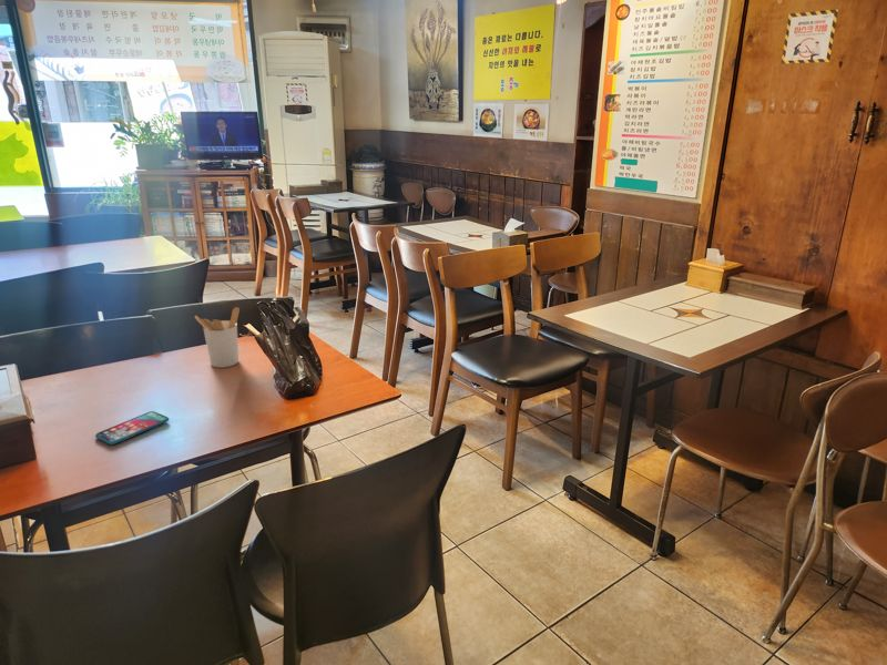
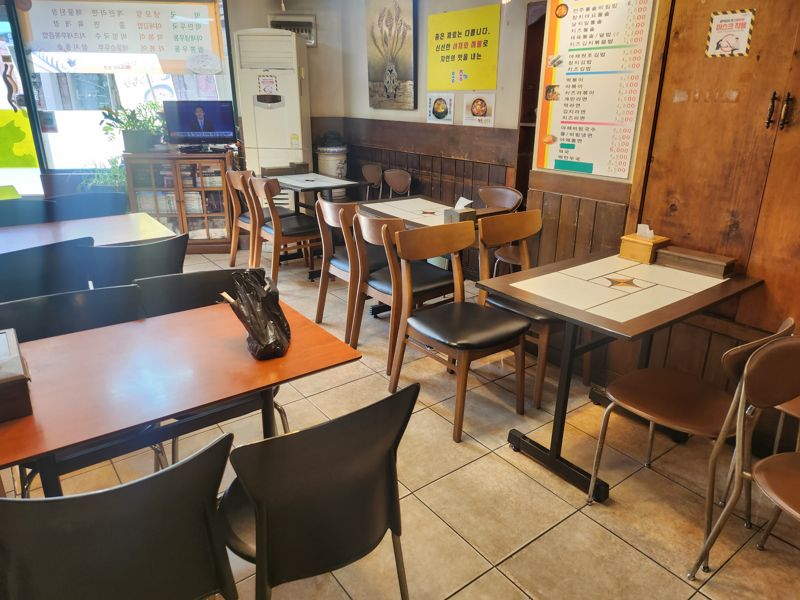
- smartphone [94,410,170,446]
- utensil holder [194,306,241,369]
